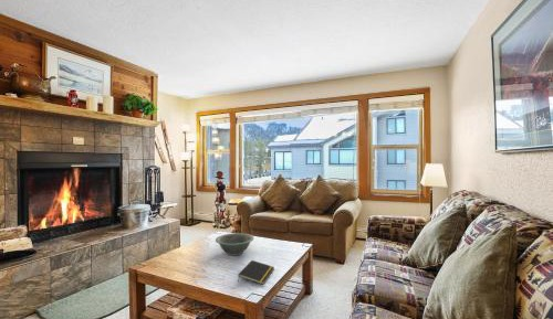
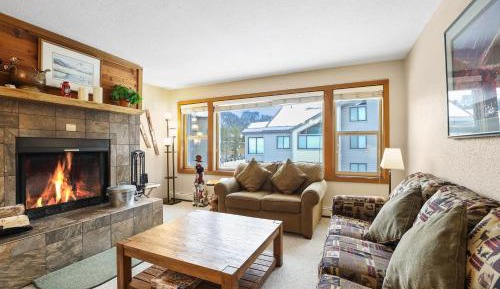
- decorative bowl [215,232,255,256]
- notepad [237,259,275,286]
